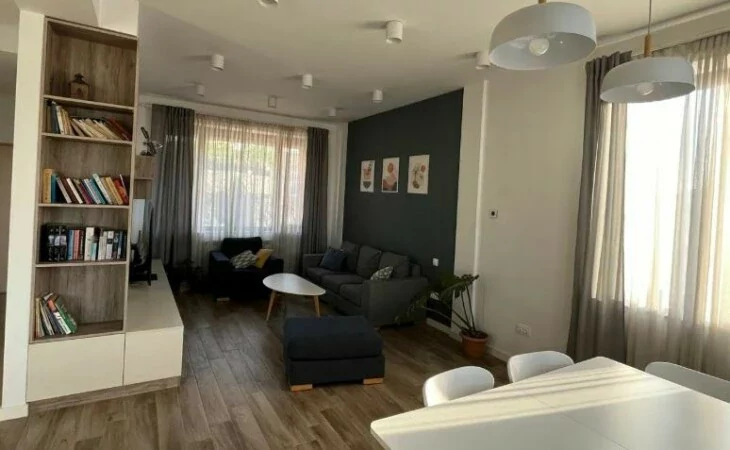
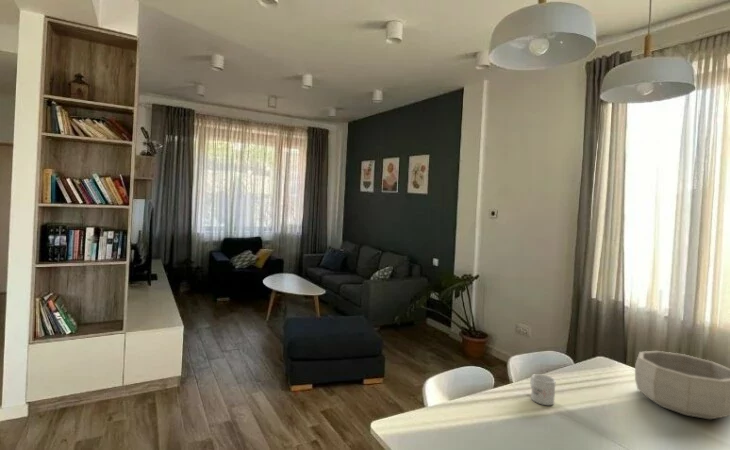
+ decorative bowl [634,350,730,420]
+ mug [529,373,557,406]
